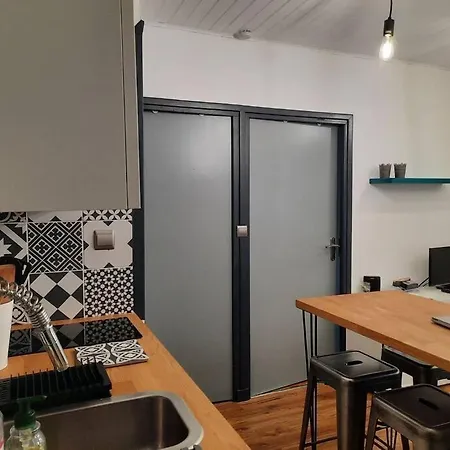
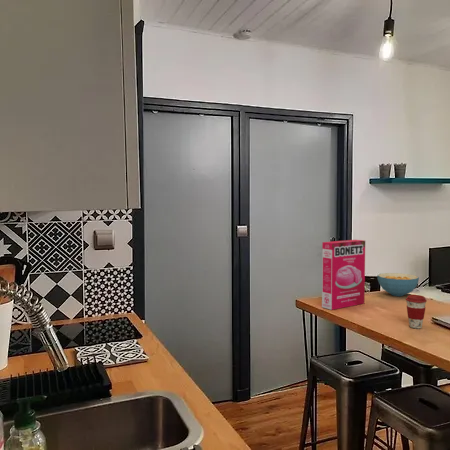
+ coffee cup [405,294,428,329]
+ cereal box [321,239,366,311]
+ cereal bowl [376,272,420,297]
